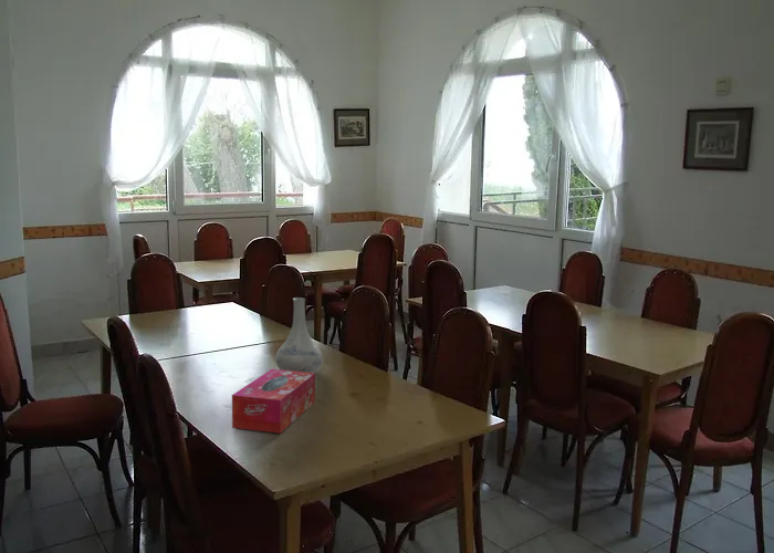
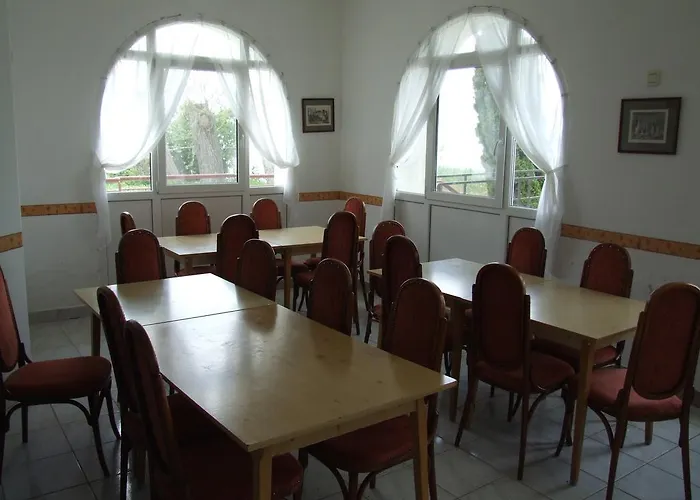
- vase [274,296,324,374]
- tissue box [231,368,316,435]
